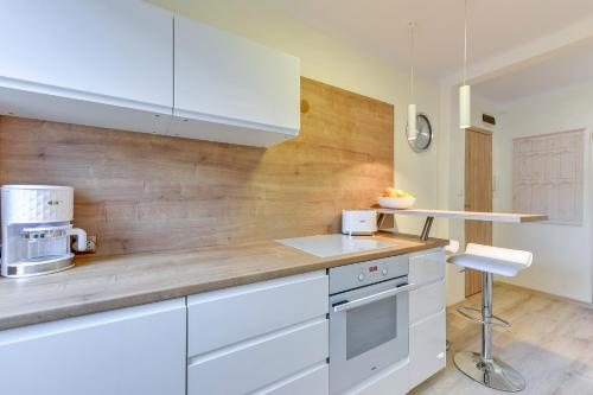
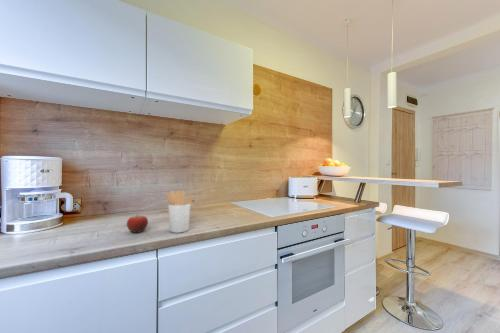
+ utensil holder [165,190,195,234]
+ fruit [126,215,149,234]
